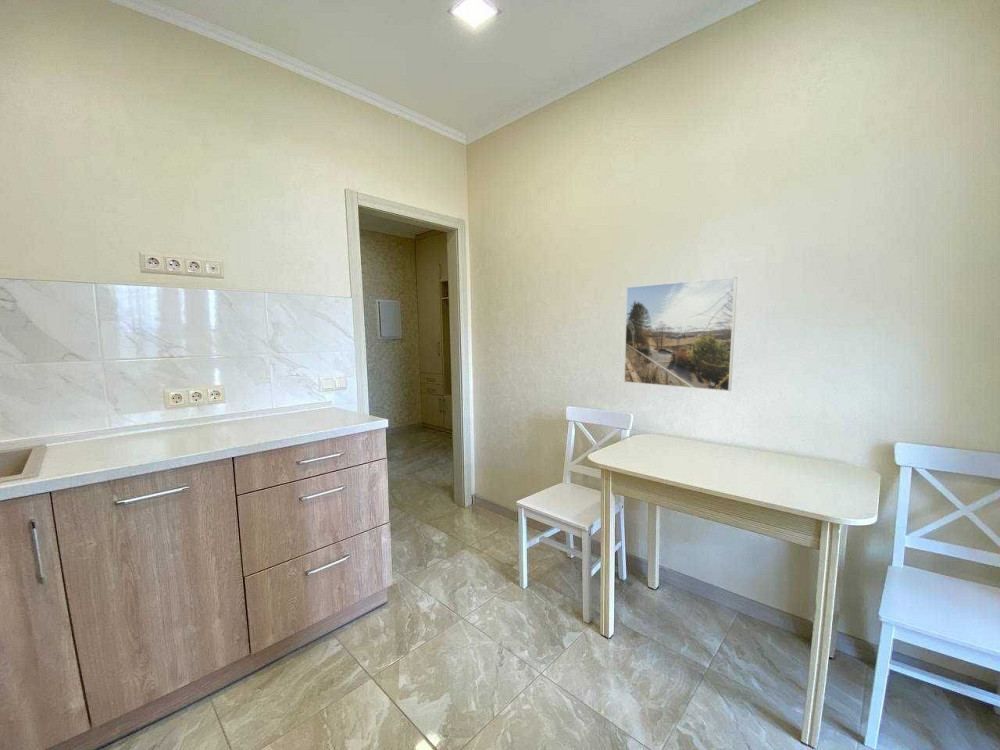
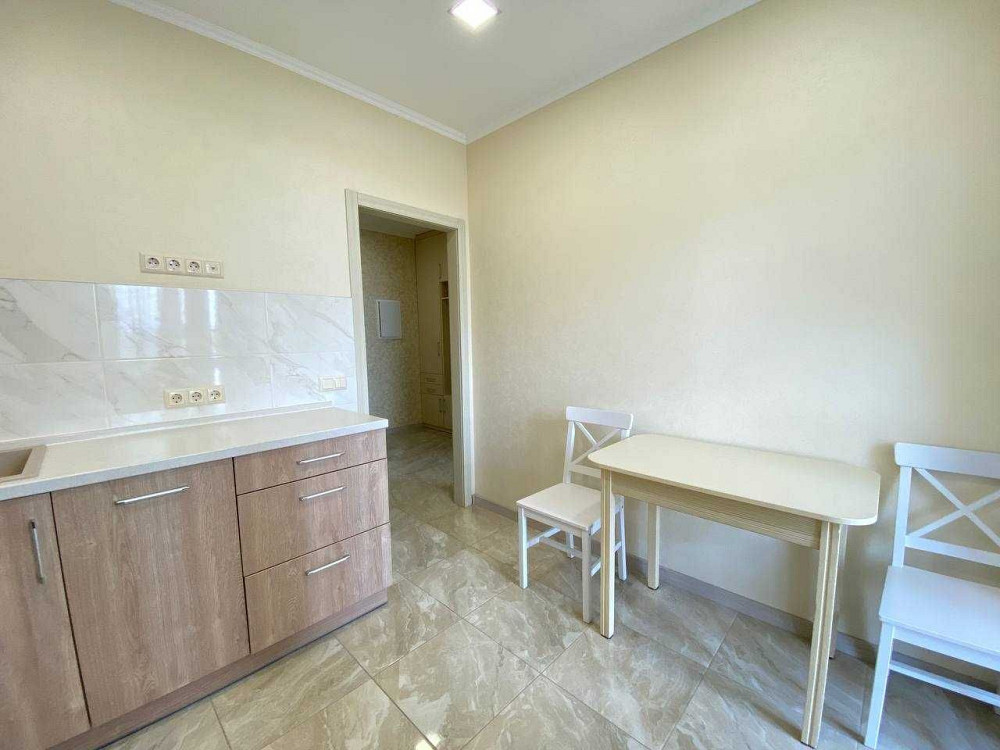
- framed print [623,276,738,392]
